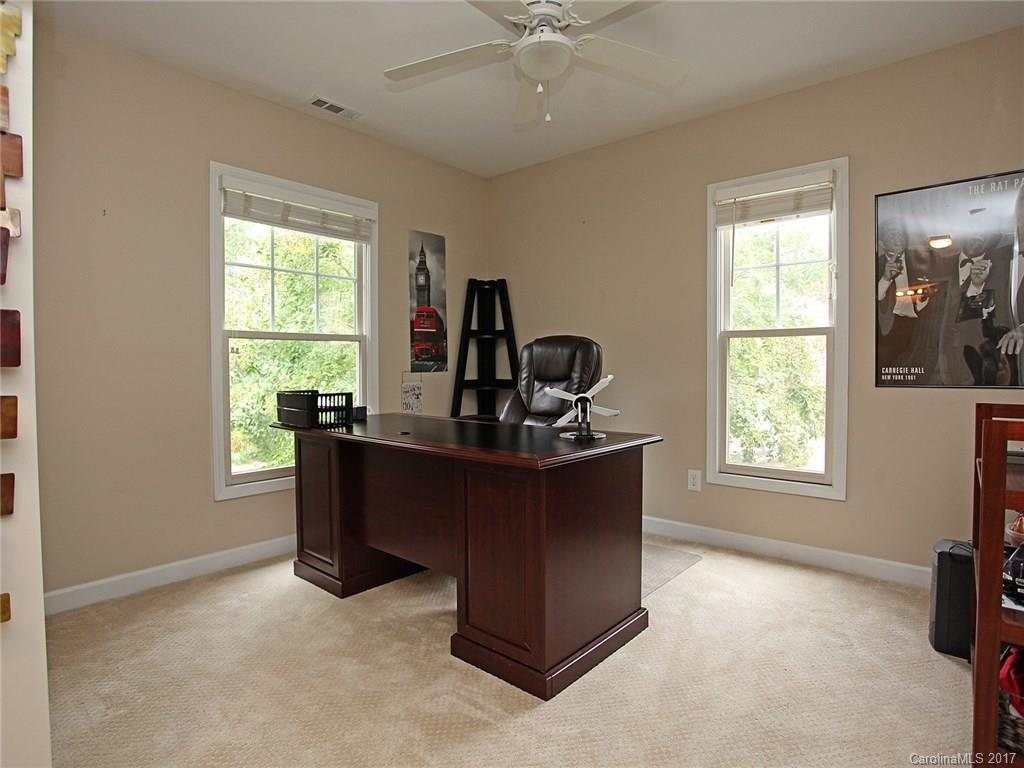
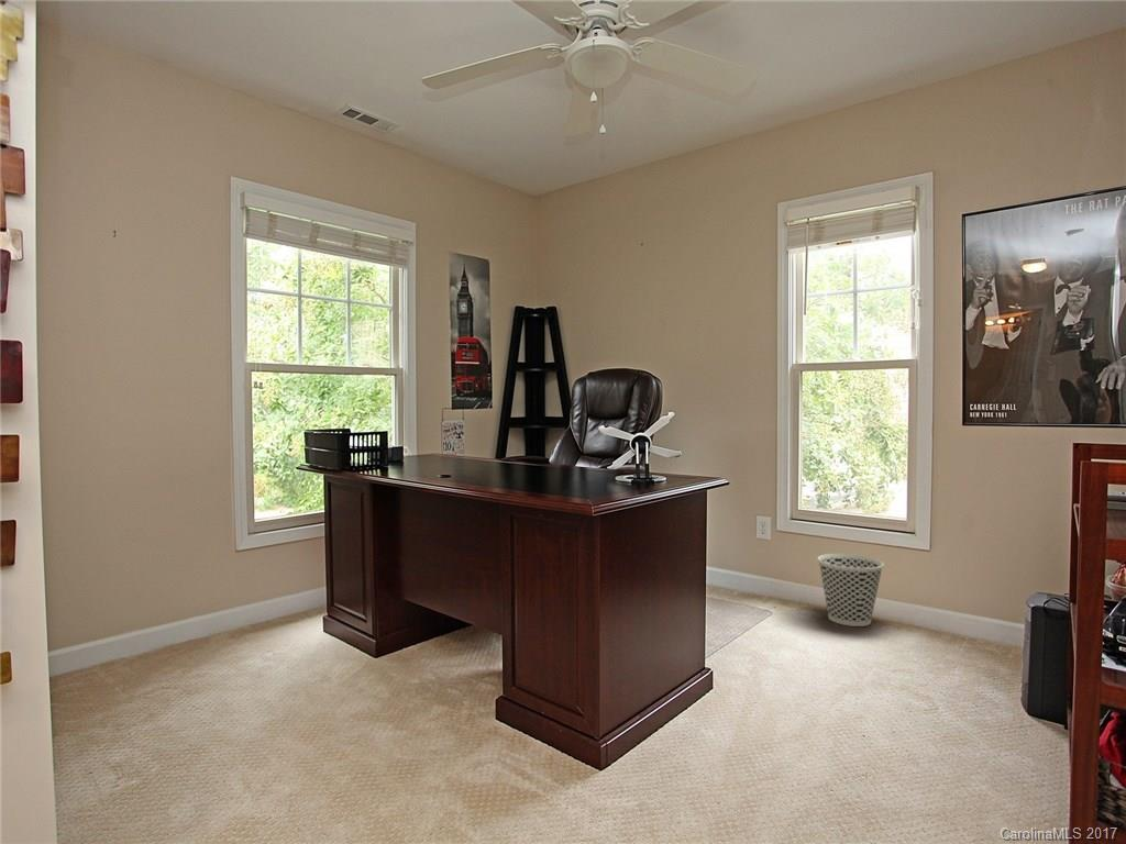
+ wastebasket [817,553,885,628]
